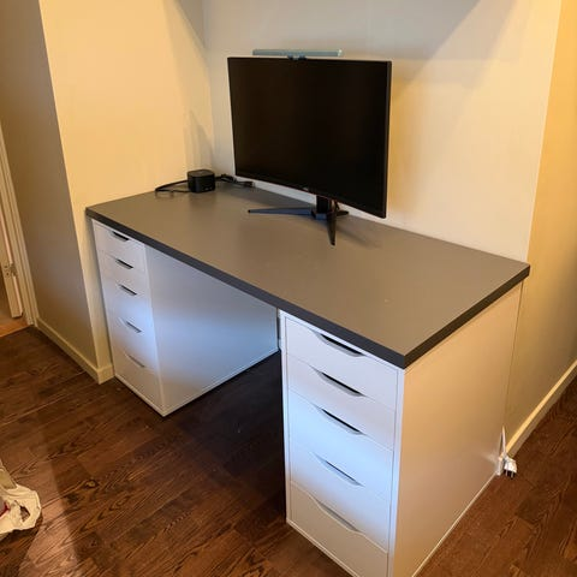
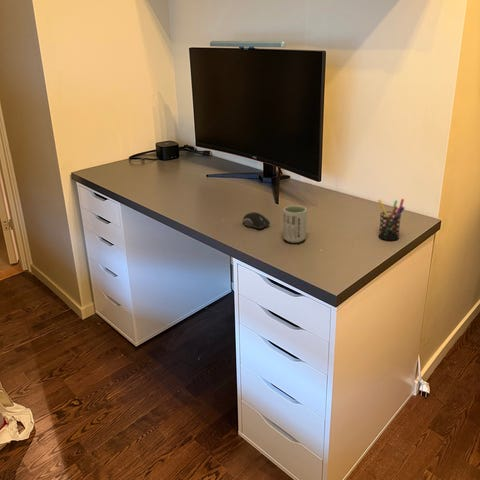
+ pen holder [377,198,406,241]
+ computer mouse [242,211,271,230]
+ cup [282,205,308,244]
